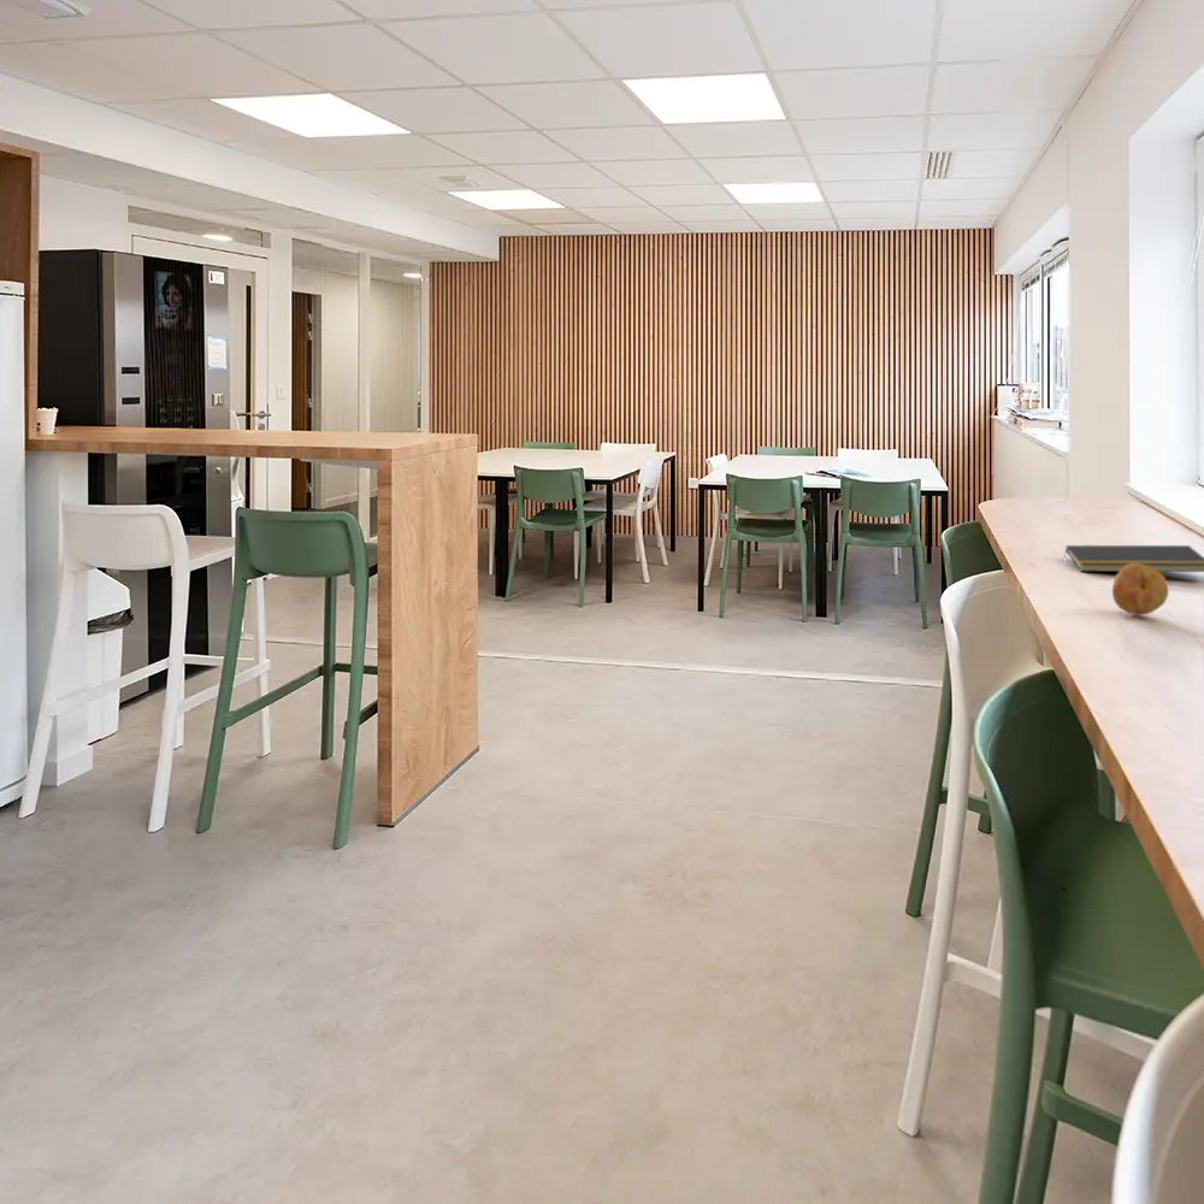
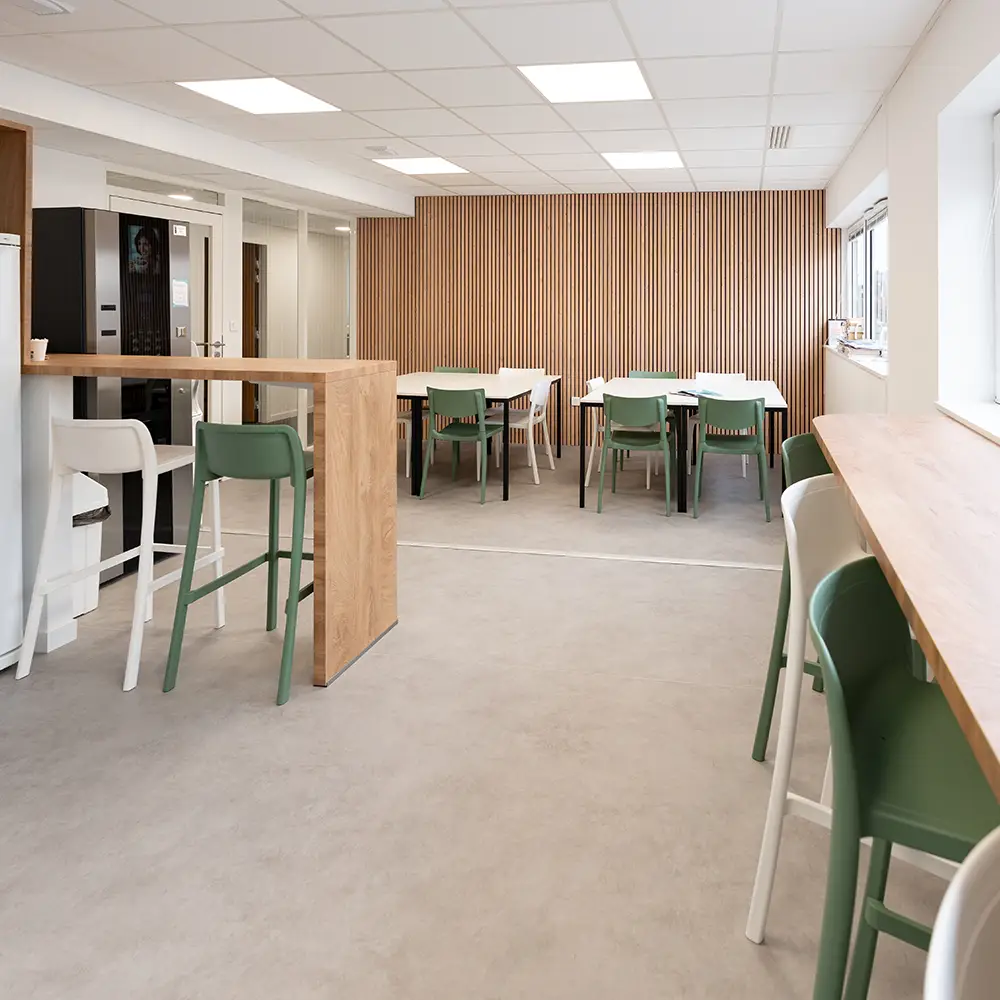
- notepad [1063,544,1204,573]
- fruit [1111,563,1170,616]
